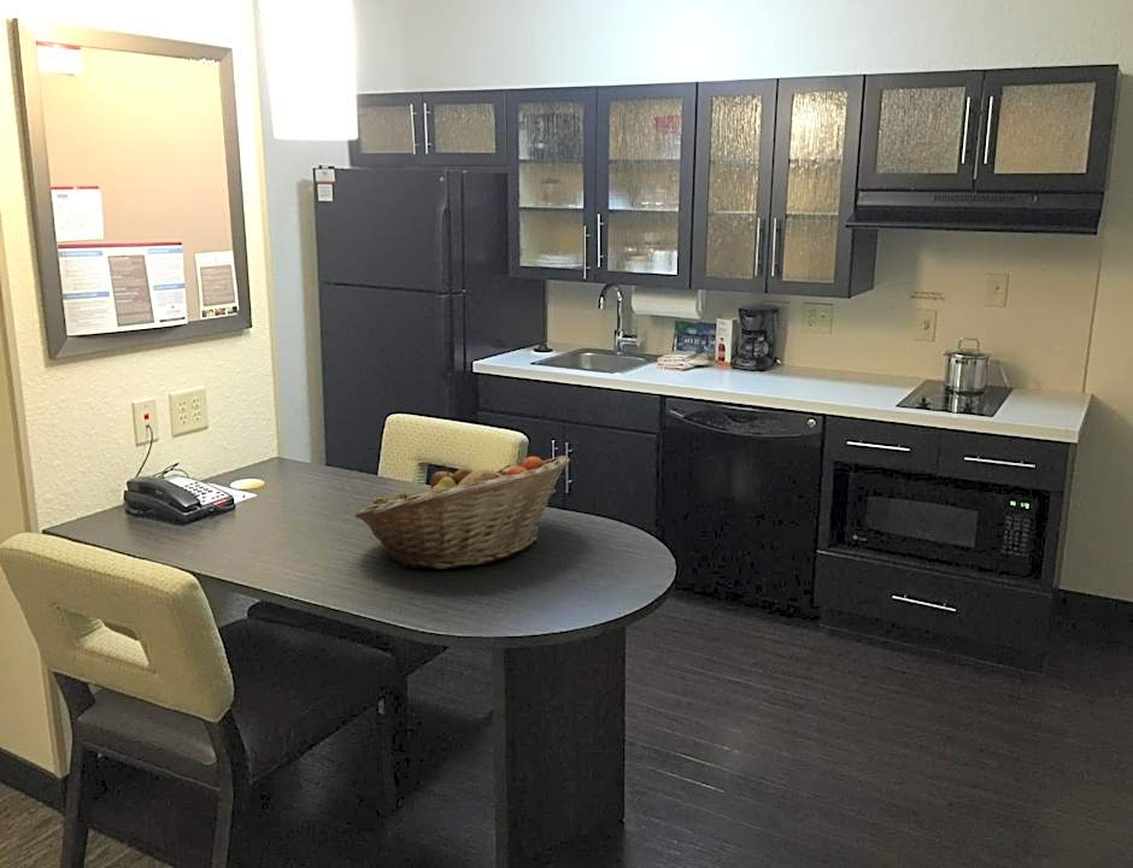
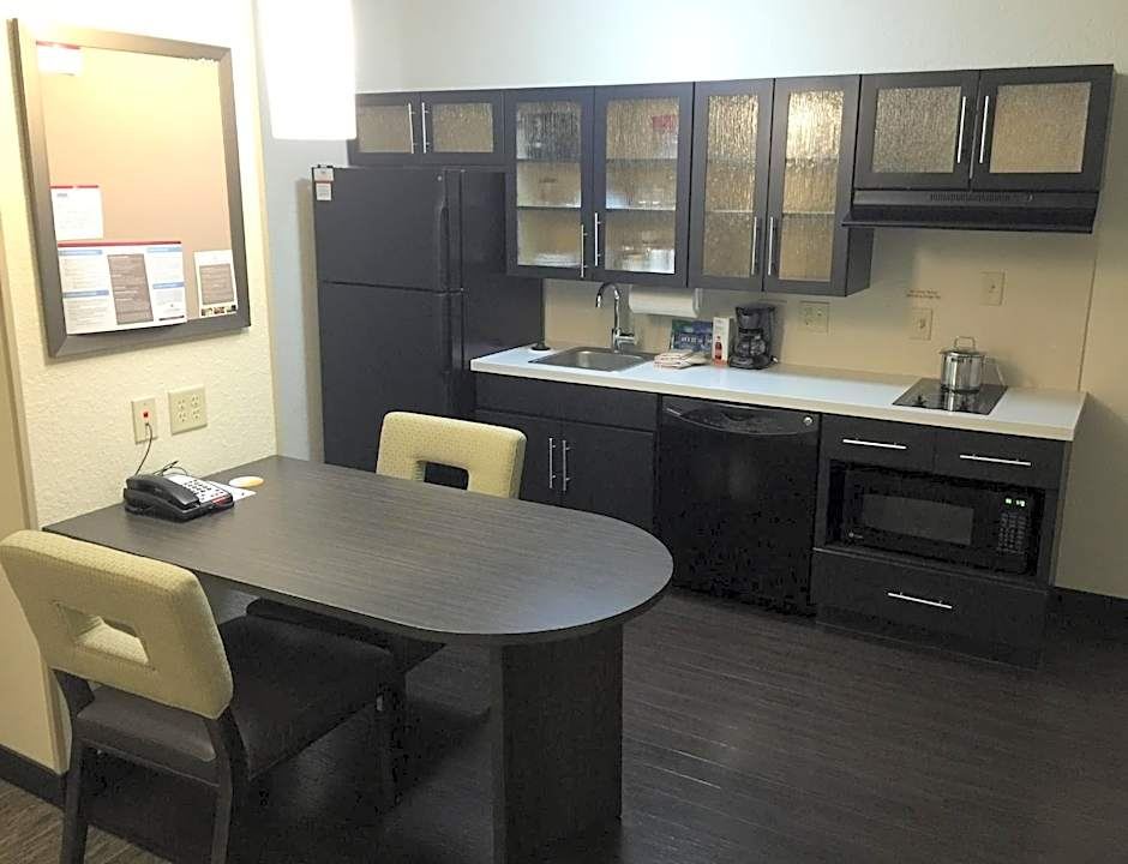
- fruit basket [354,454,571,570]
